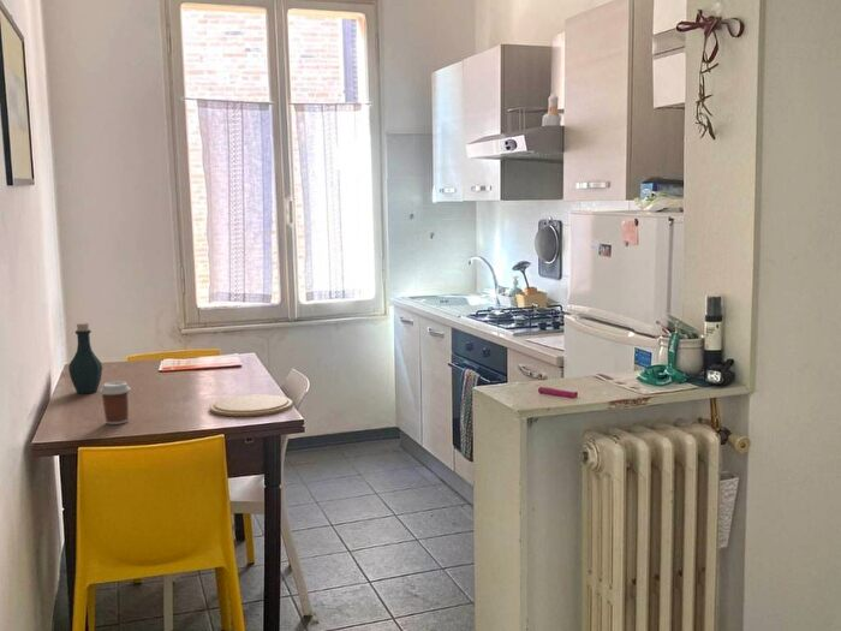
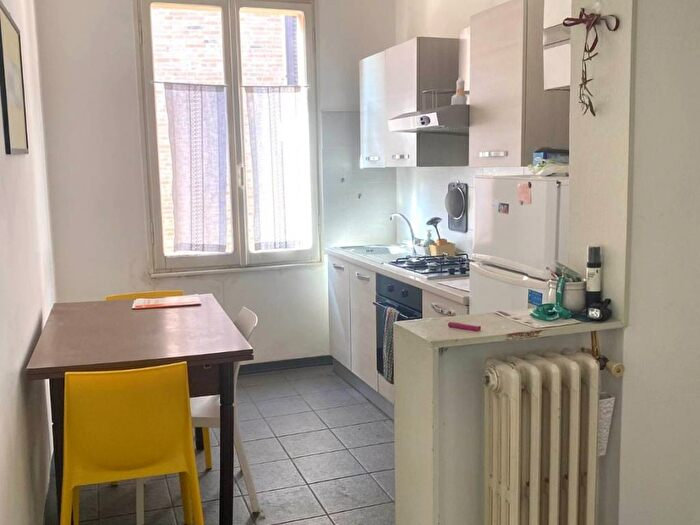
- bottle [67,322,103,394]
- coffee cup [99,381,132,425]
- plate [208,393,294,417]
